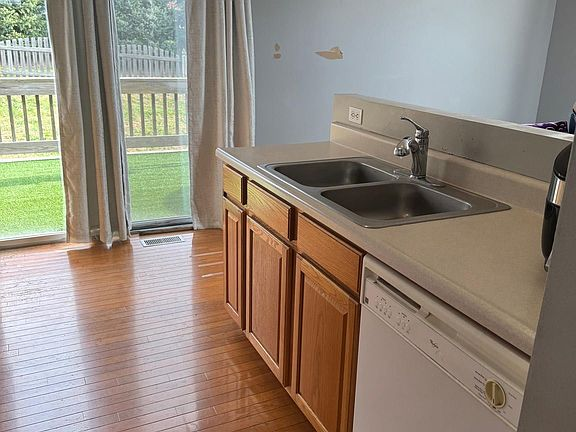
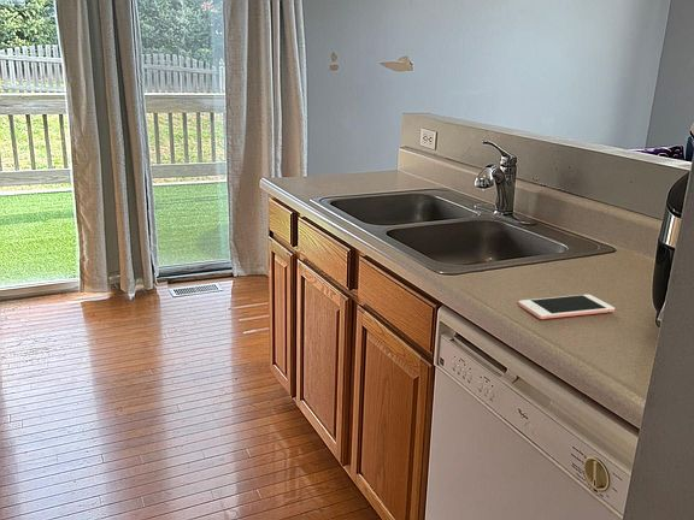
+ cell phone [517,294,616,320]
